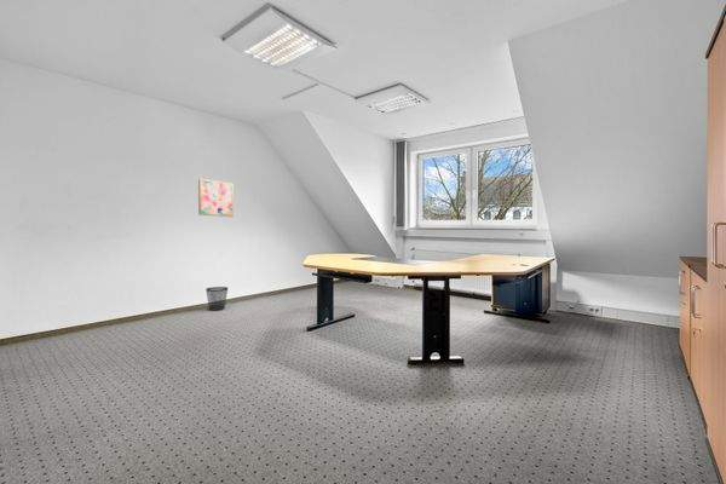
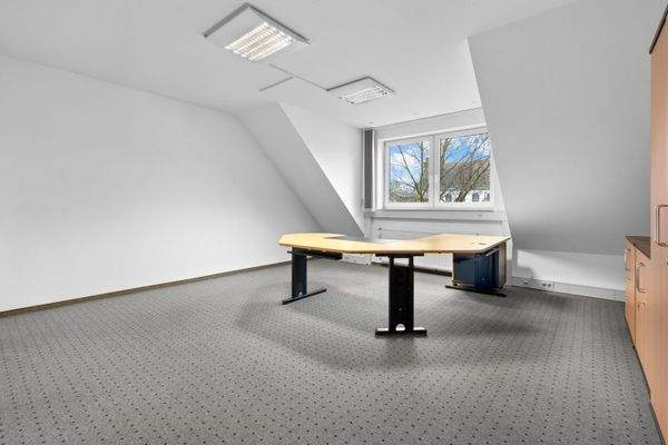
- wastebasket [204,286,229,311]
- wall art [197,178,235,218]
